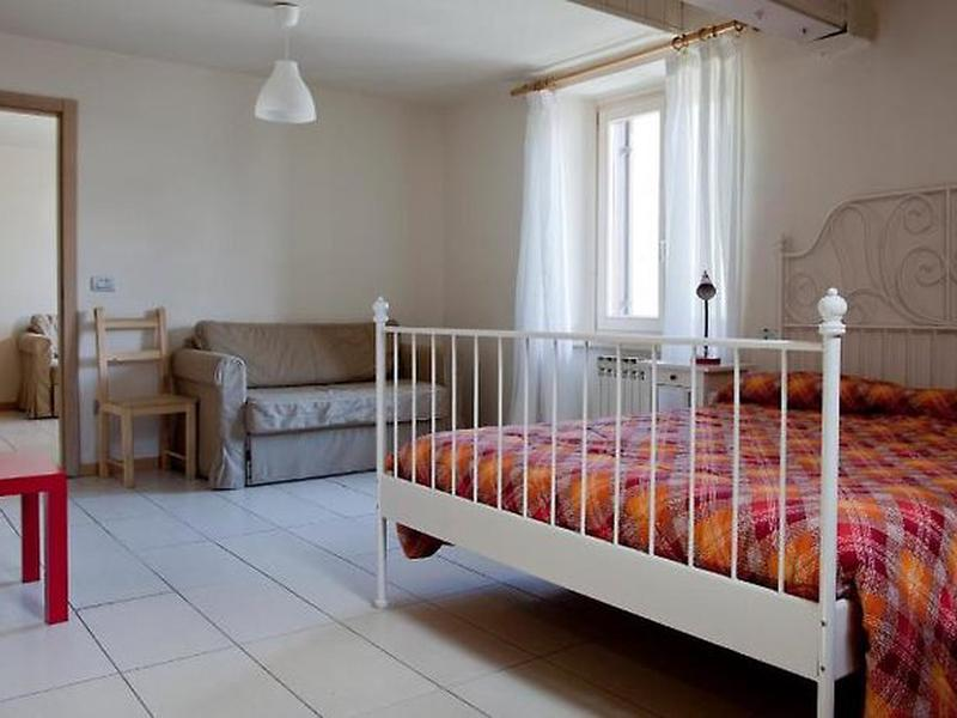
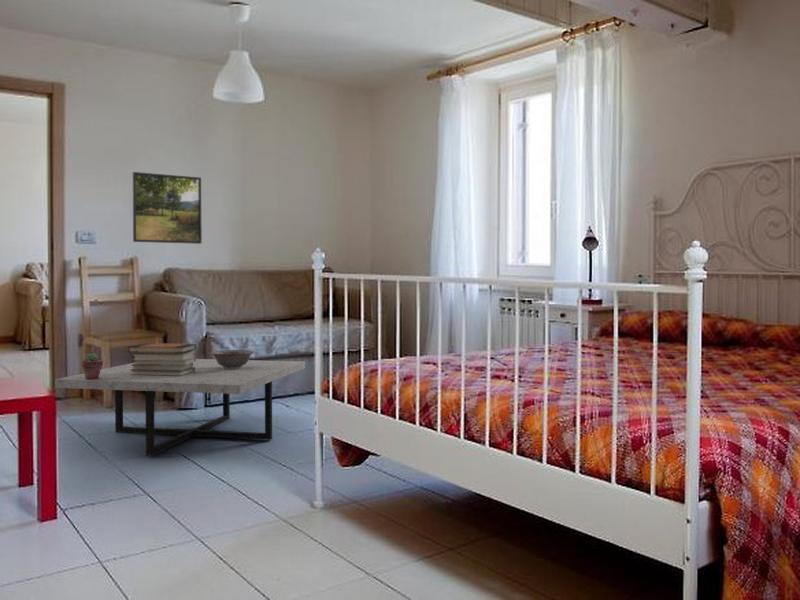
+ coffee table [54,358,306,457]
+ decorative bowl [209,349,255,369]
+ book stack [127,342,197,376]
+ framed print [131,171,203,245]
+ potted succulent [81,352,104,380]
